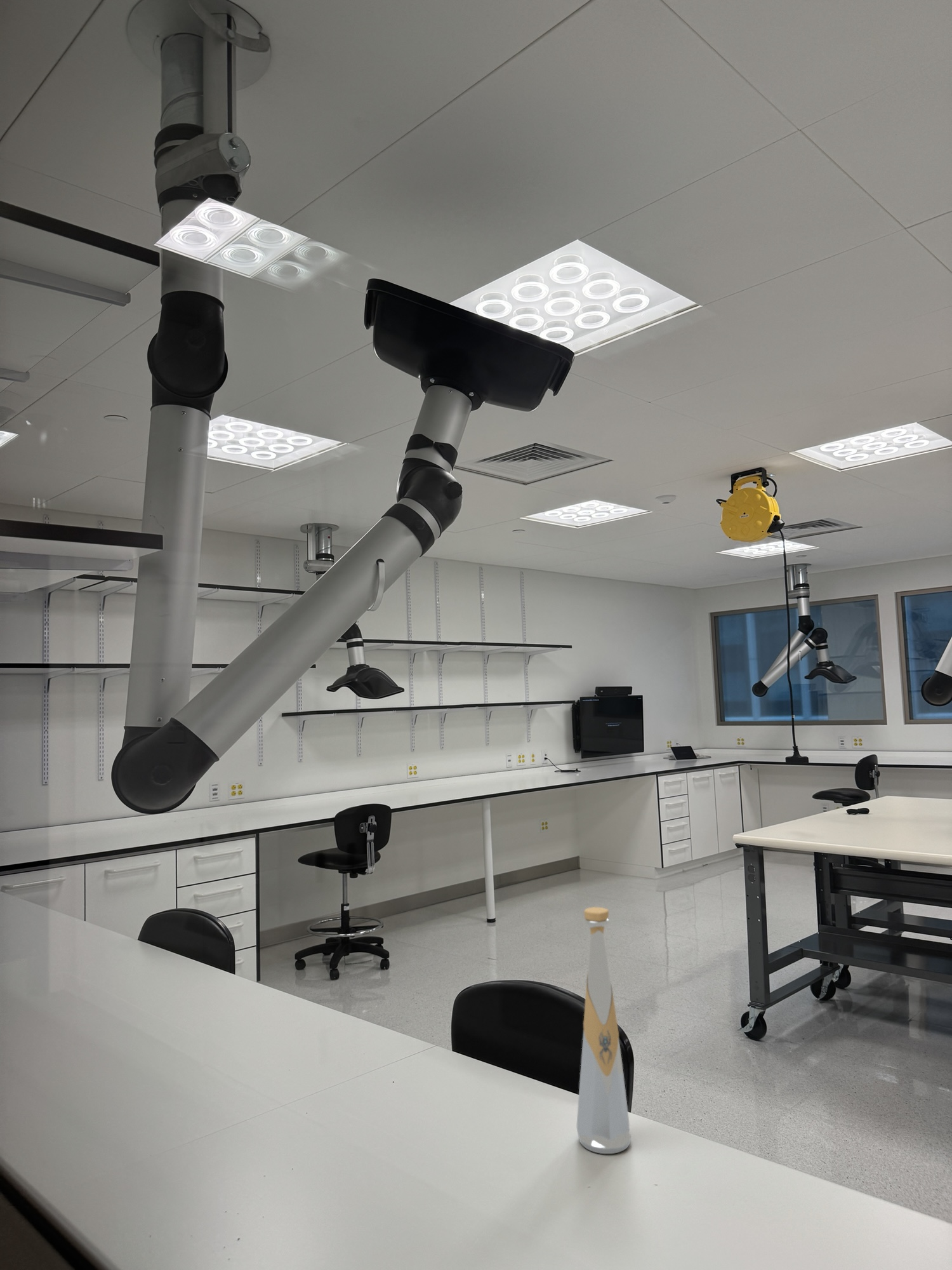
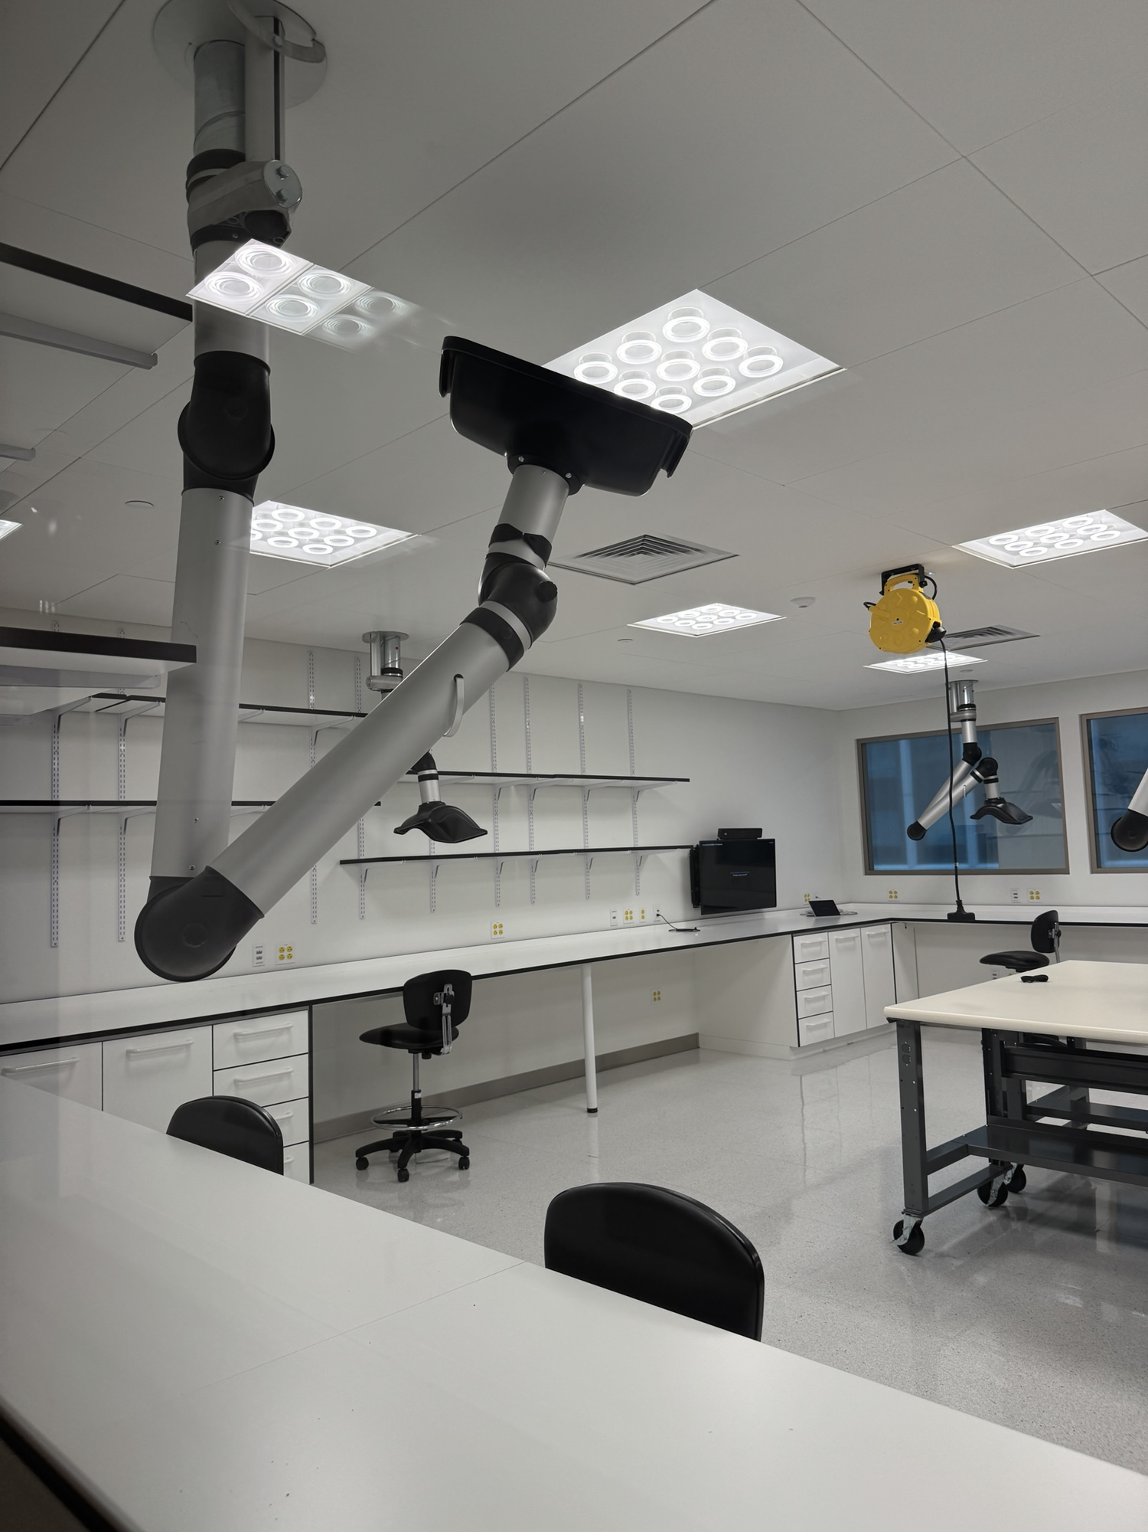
- bottle [576,906,631,1154]
